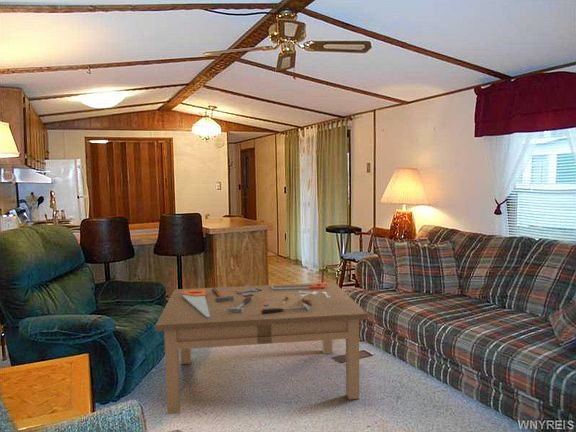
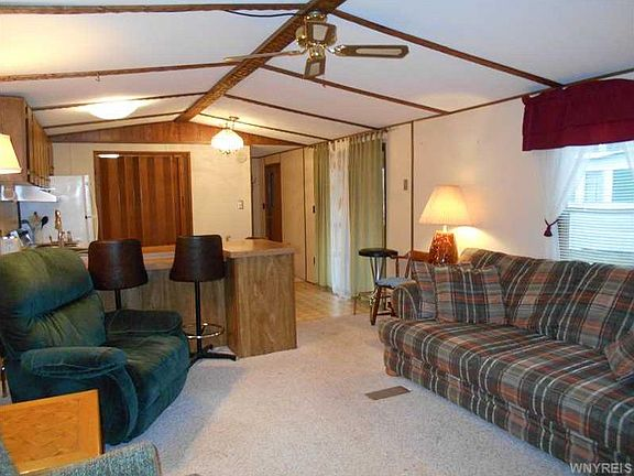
- coffee table [154,281,369,415]
